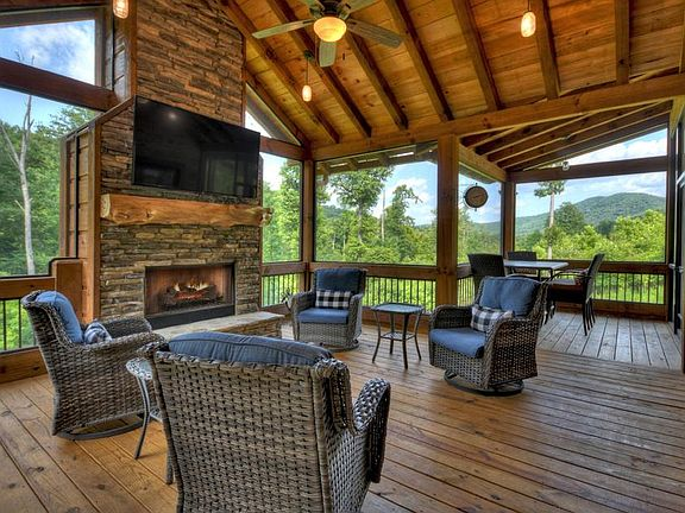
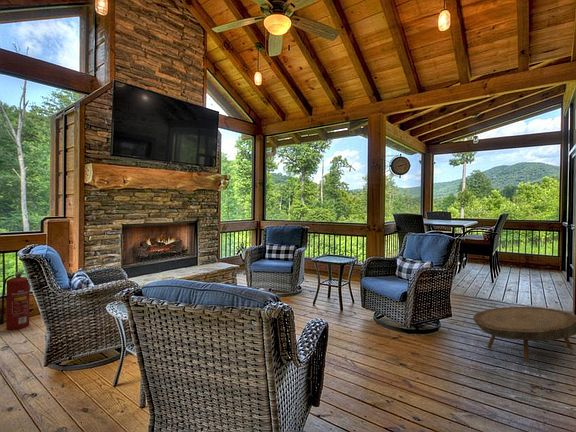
+ fire extinguisher [0,269,31,331]
+ coffee table [472,306,576,363]
